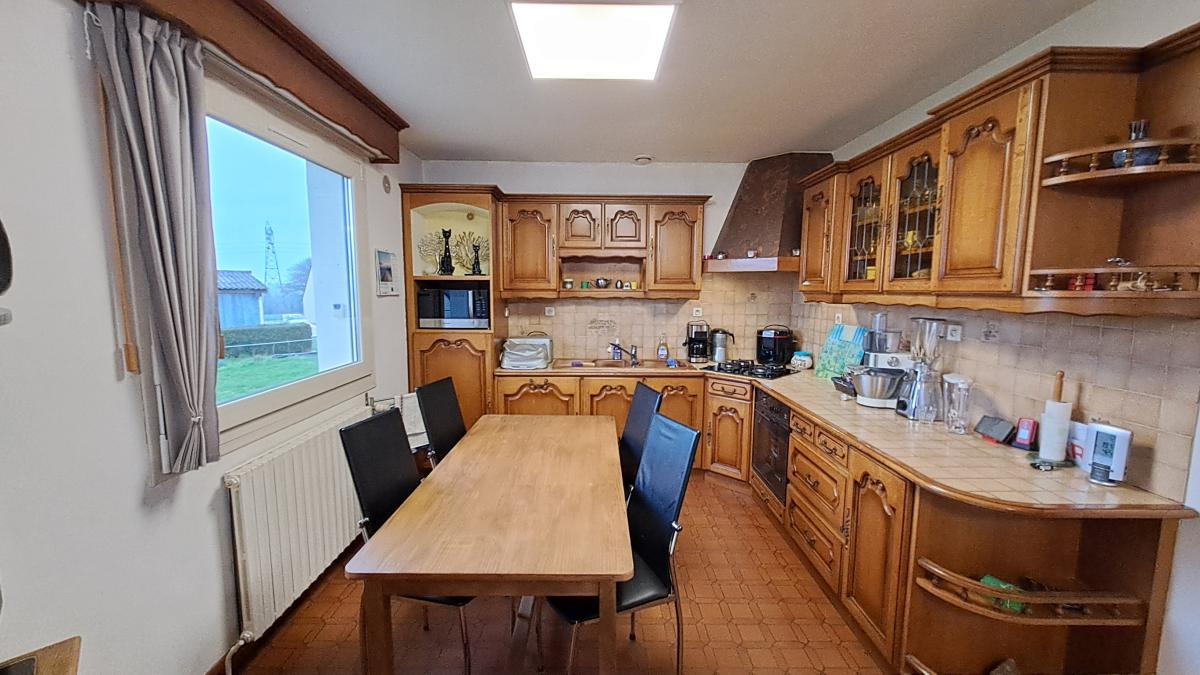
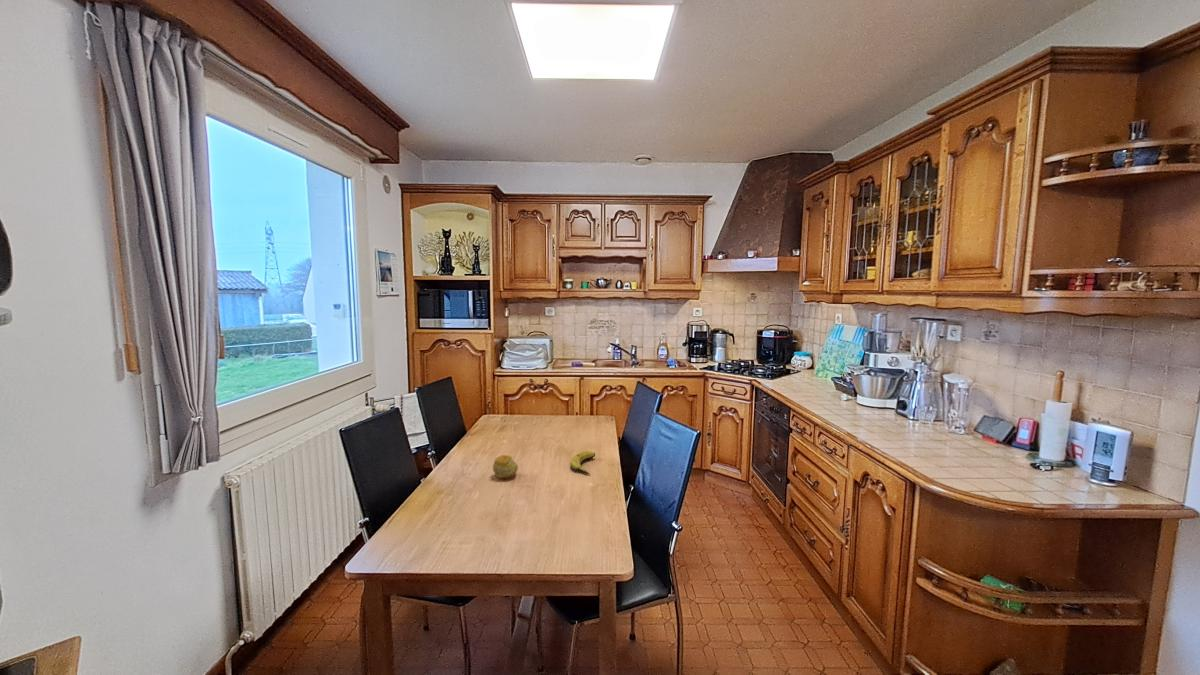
+ banana [569,450,596,476]
+ fruit [492,454,519,479]
